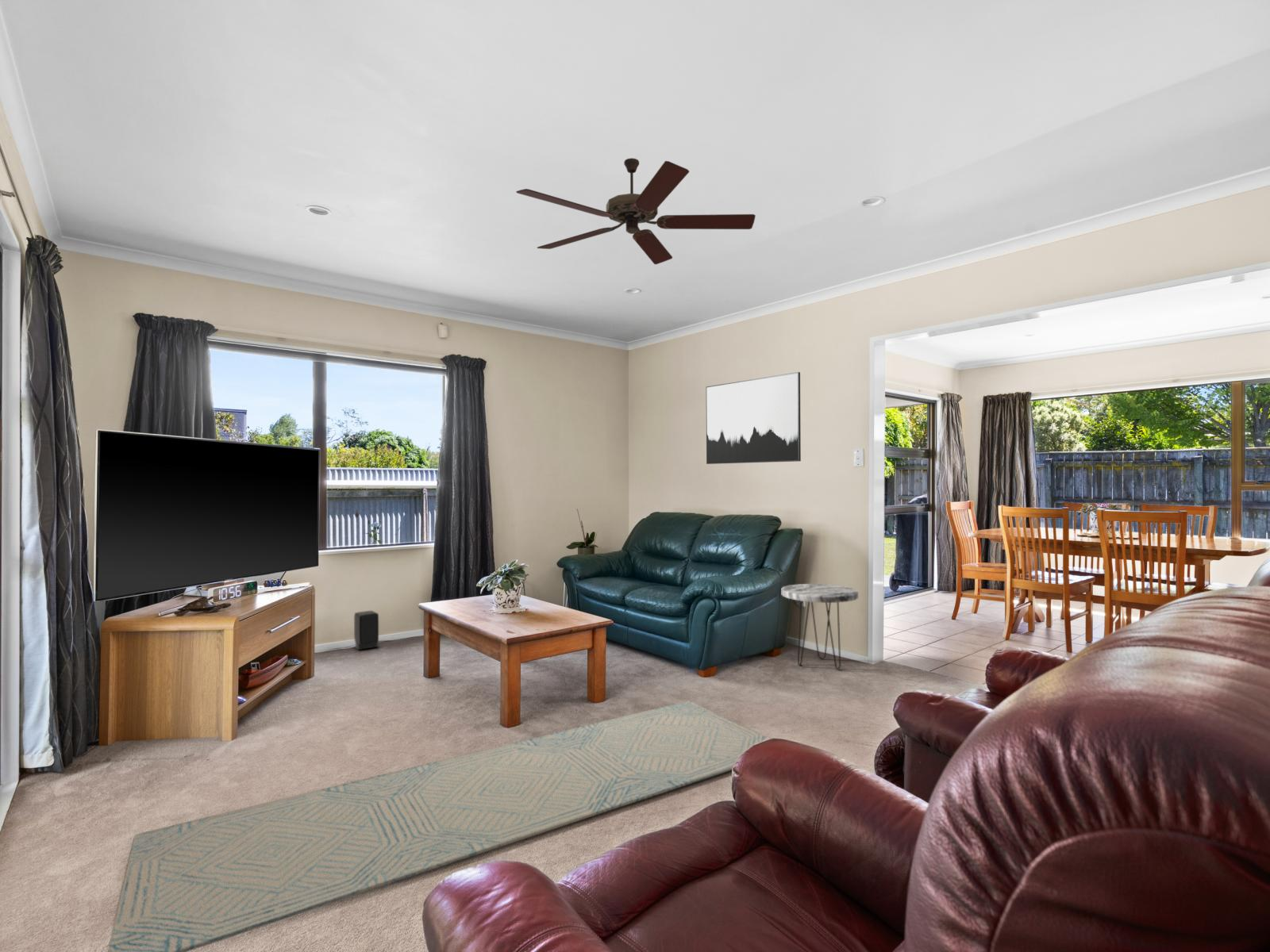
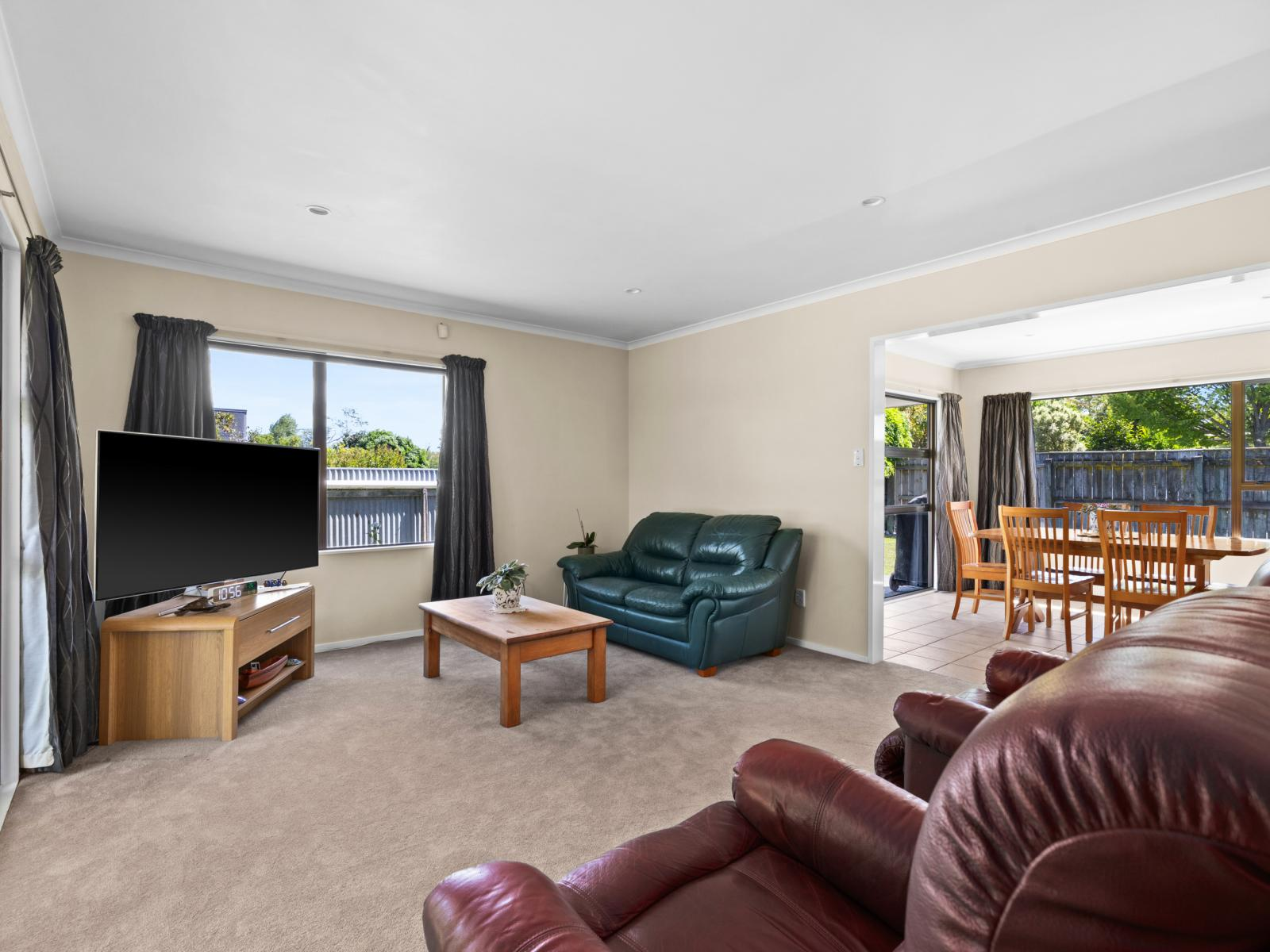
- speaker [353,610,379,651]
- wall art [706,371,802,465]
- rug [107,700,770,952]
- ceiling fan [515,157,756,265]
- side table [781,583,859,670]
